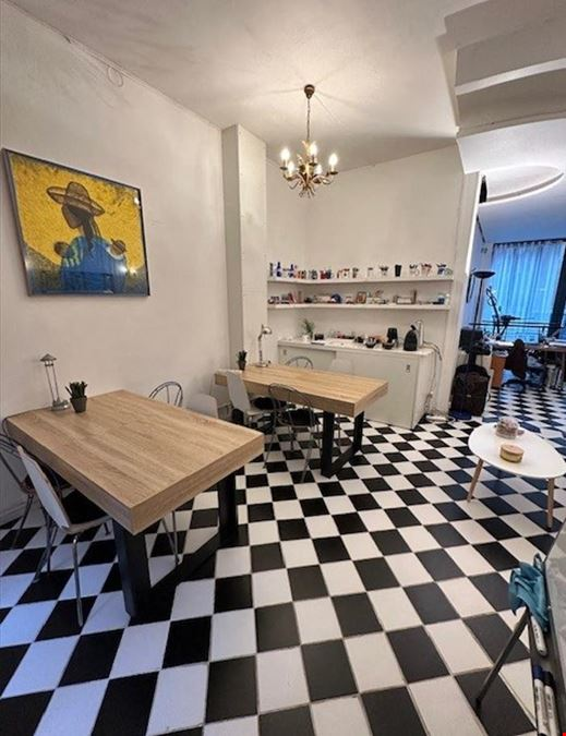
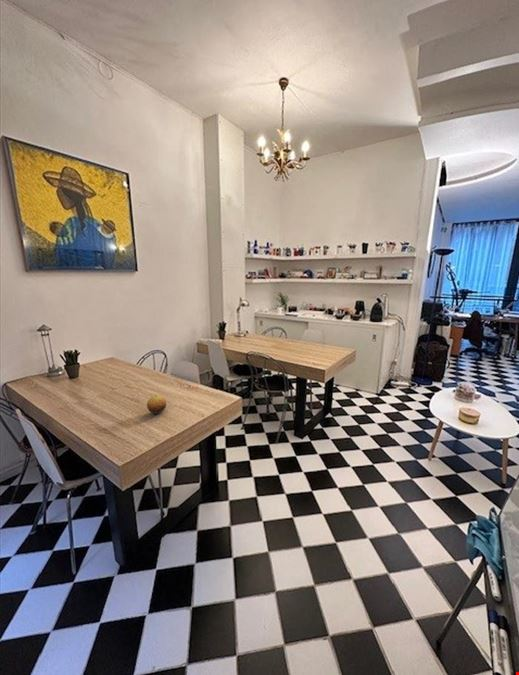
+ fruit [146,394,167,415]
